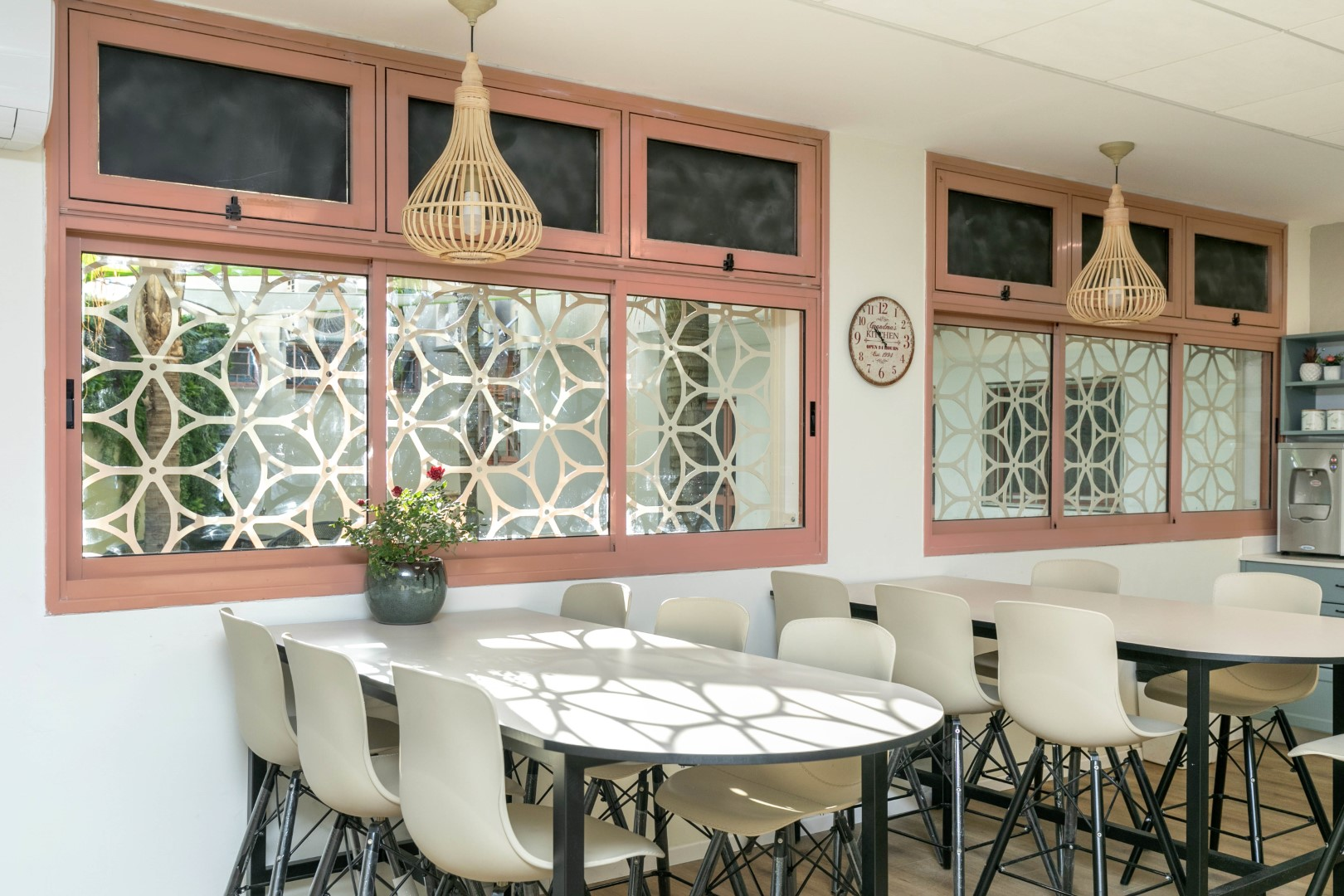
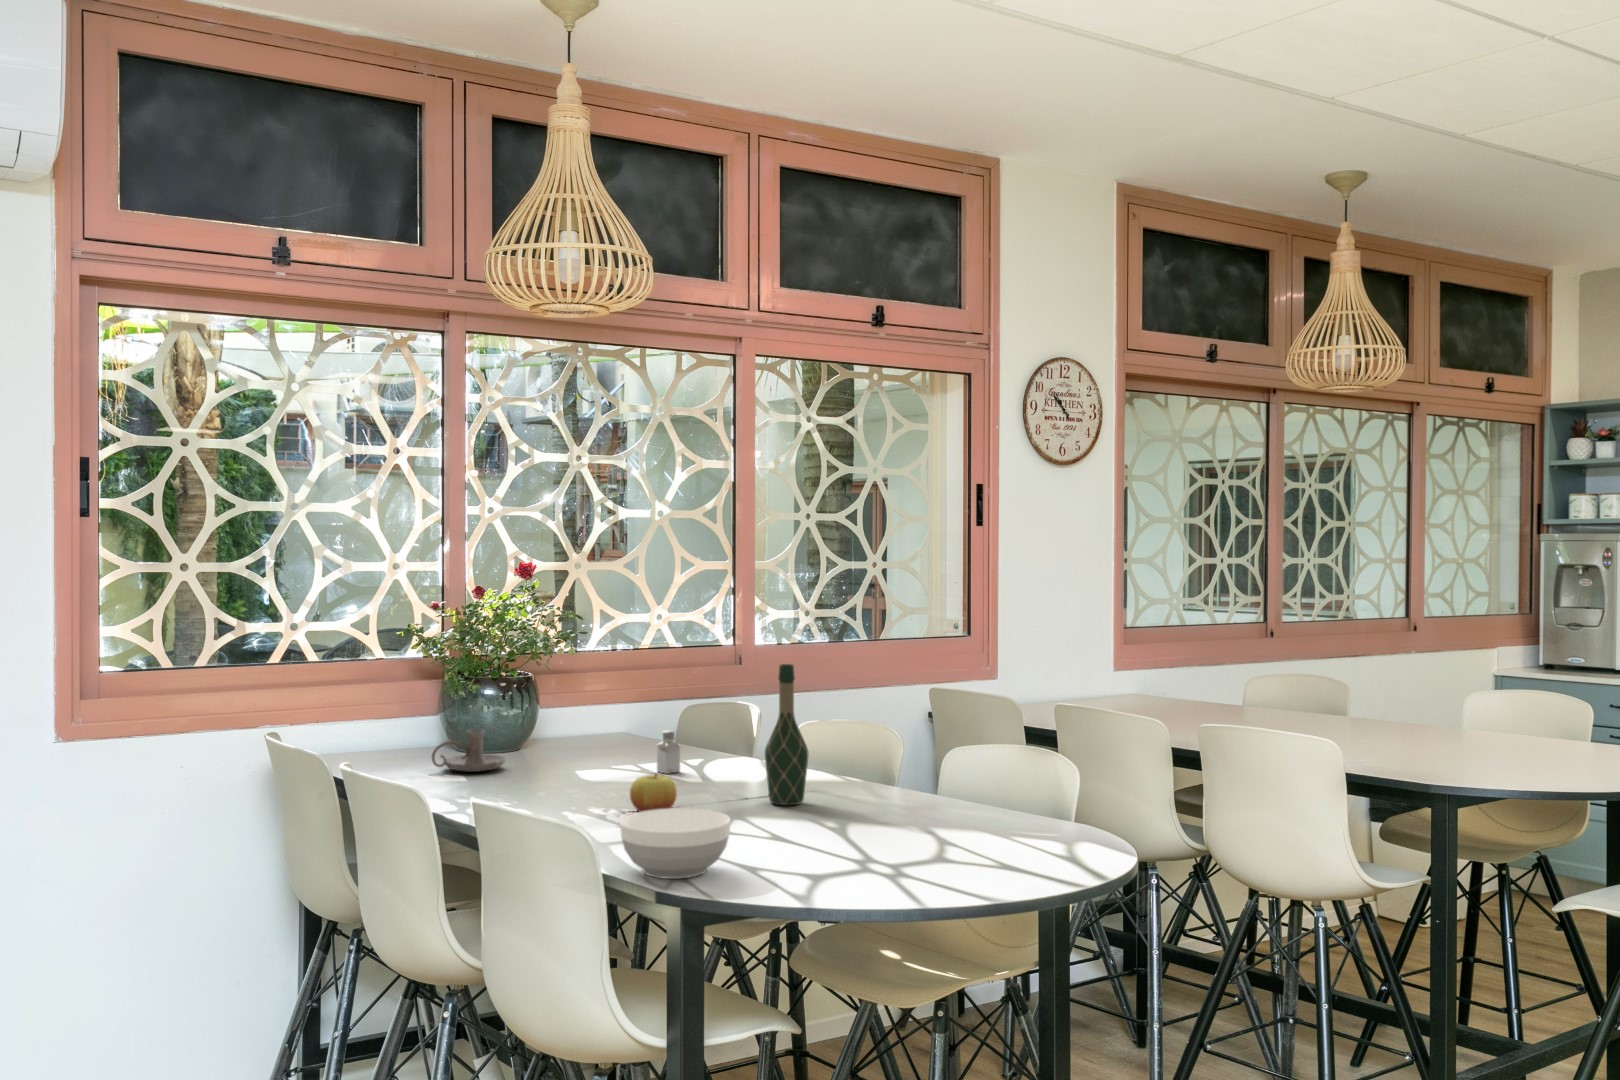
+ bowl [620,808,732,880]
+ apple [629,773,677,812]
+ candle holder [432,728,507,773]
+ wine bottle [764,663,809,806]
+ saltshaker [656,729,681,775]
